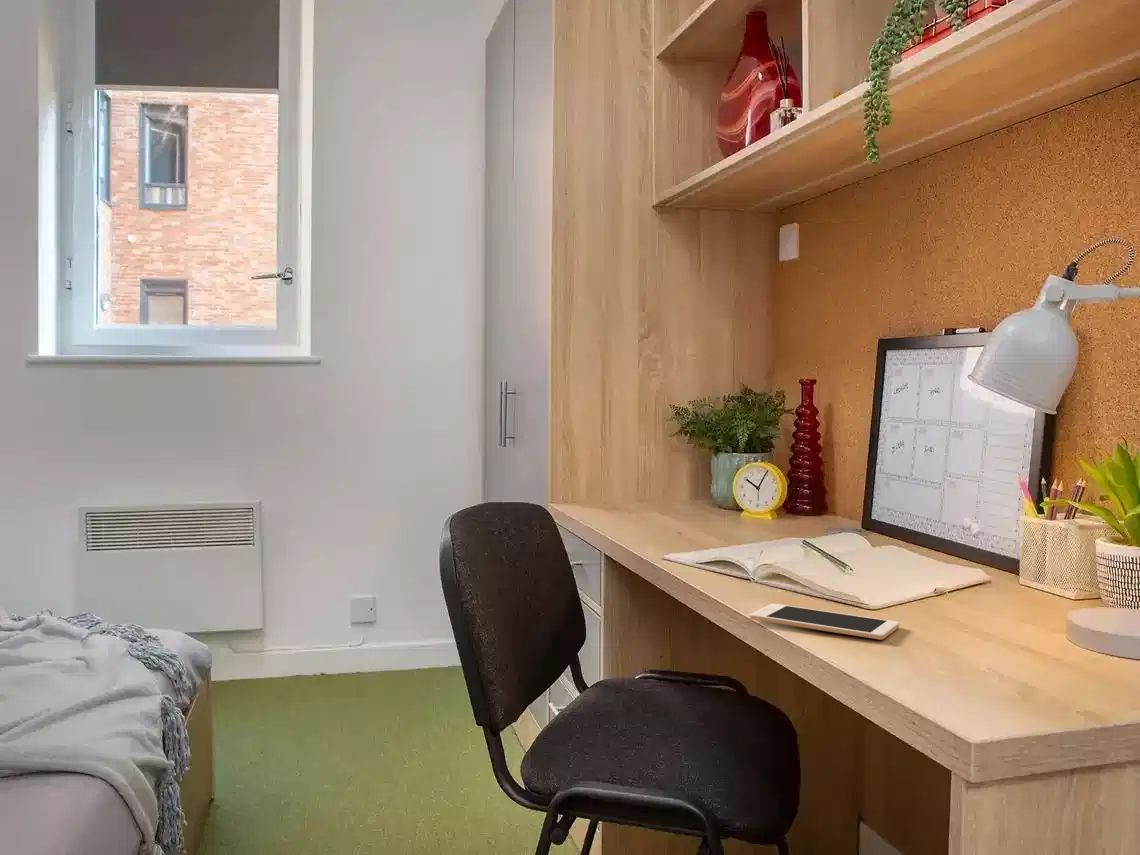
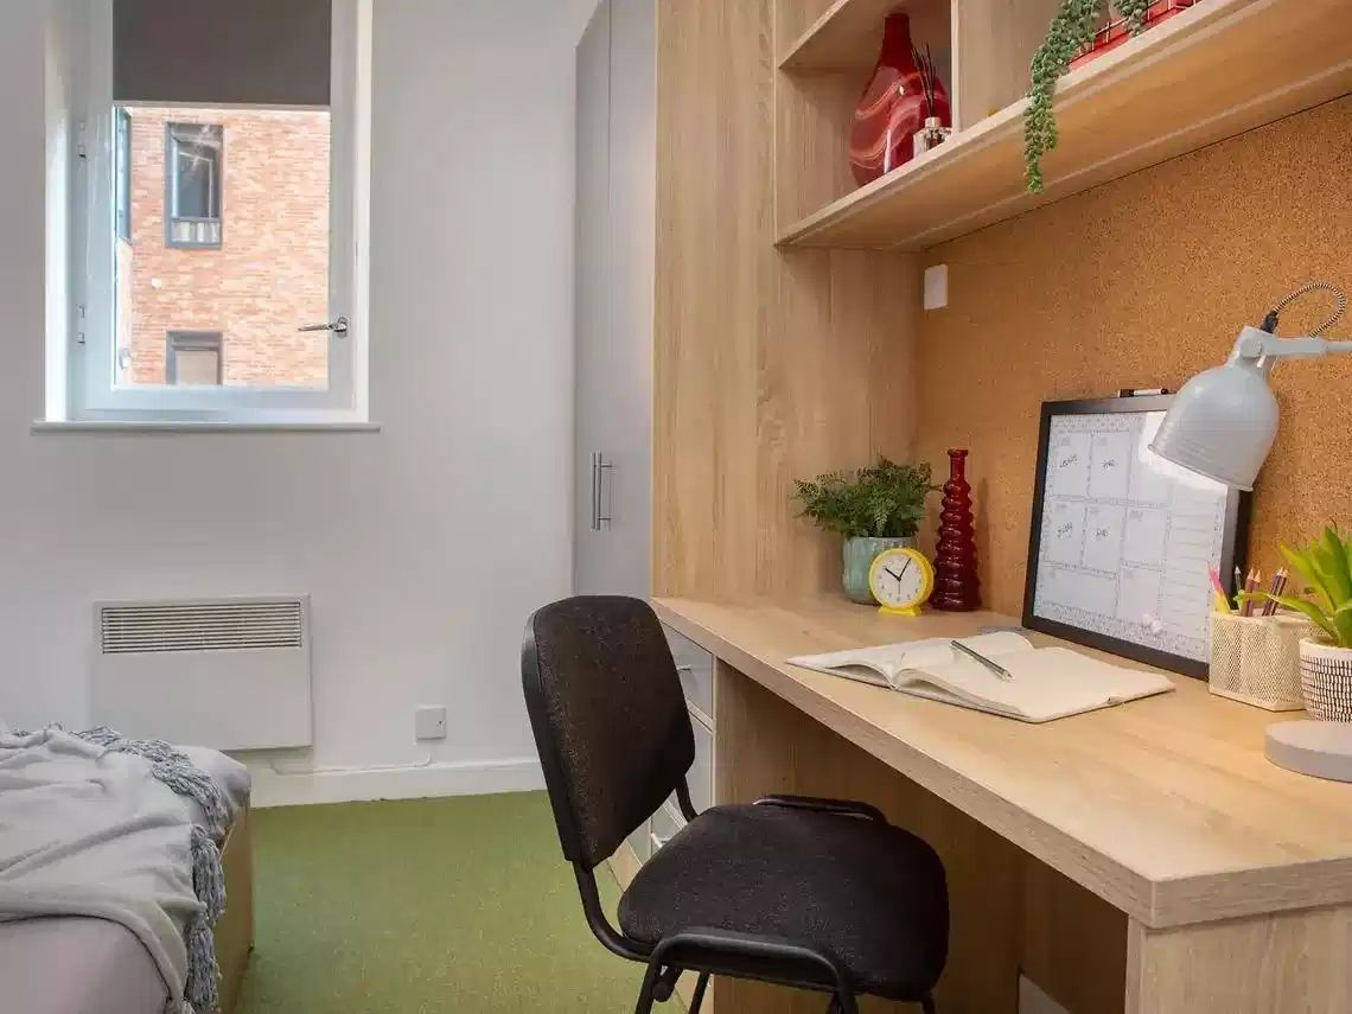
- cell phone [749,603,900,641]
